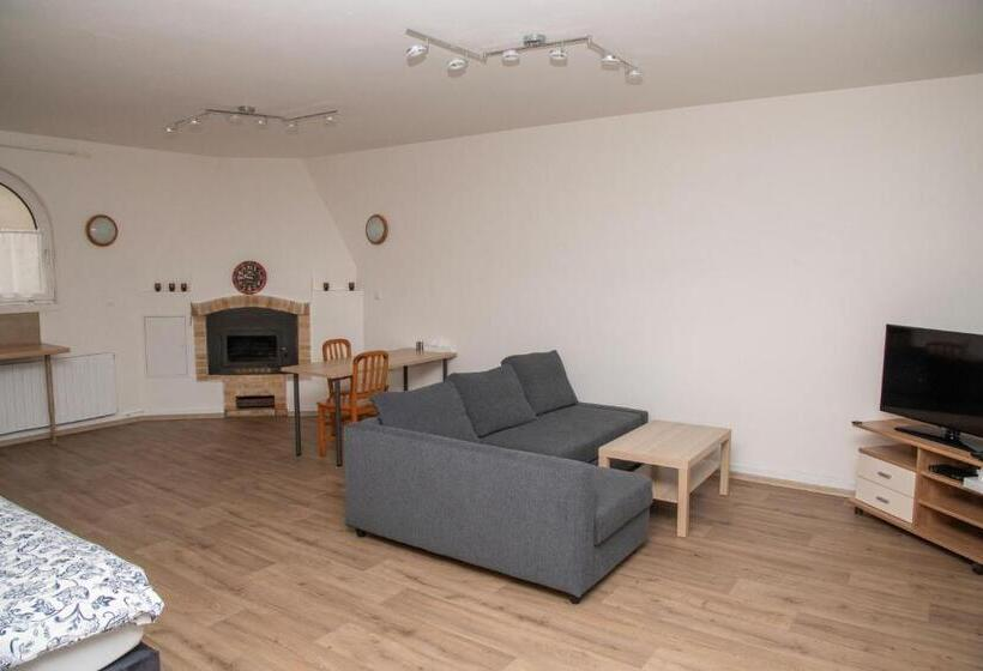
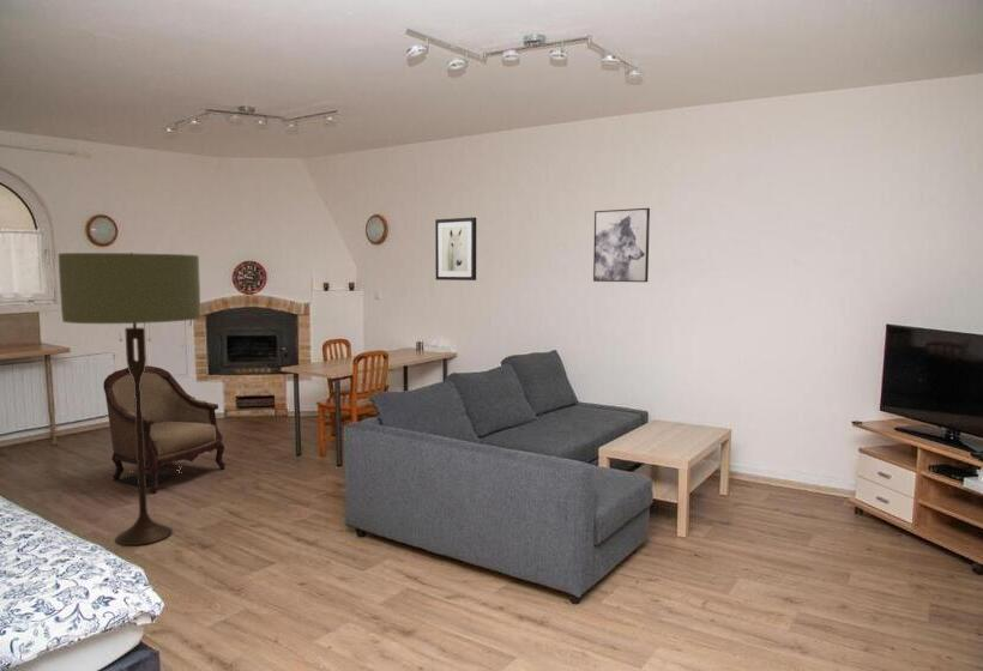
+ armchair [102,364,227,494]
+ wall art [434,216,477,282]
+ wall art [592,207,651,283]
+ floor lamp [58,252,201,546]
